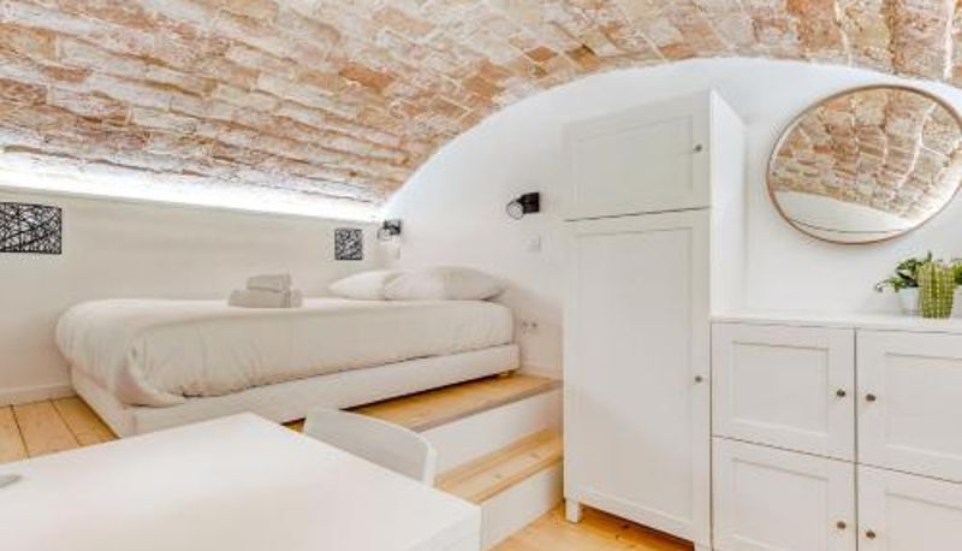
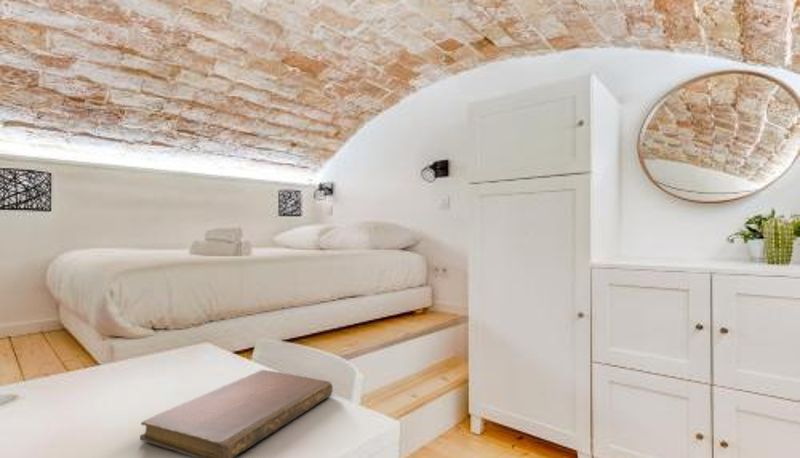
+ notebook [139,369,334,458]
